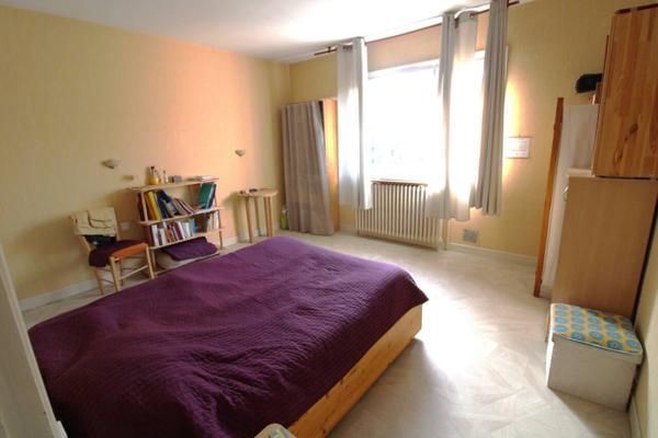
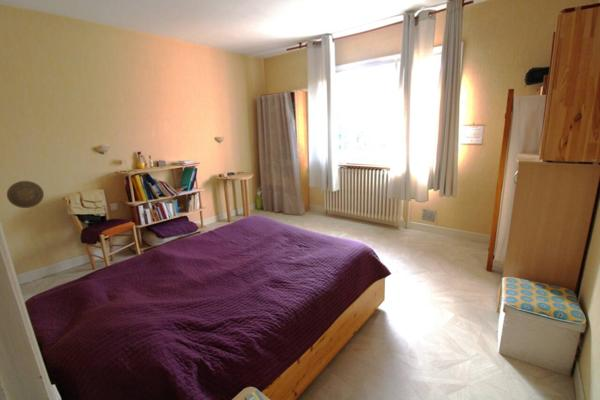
+ decorative plate [6,180,45,209]
